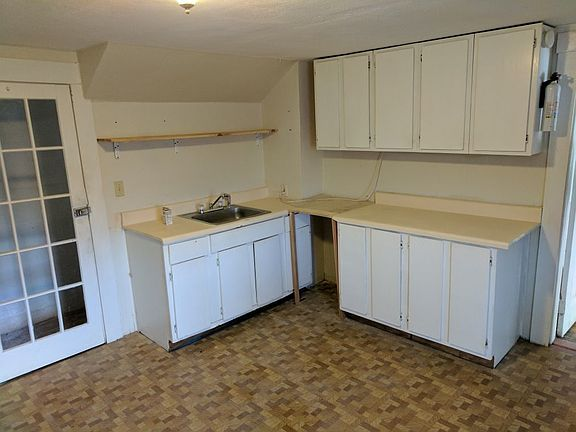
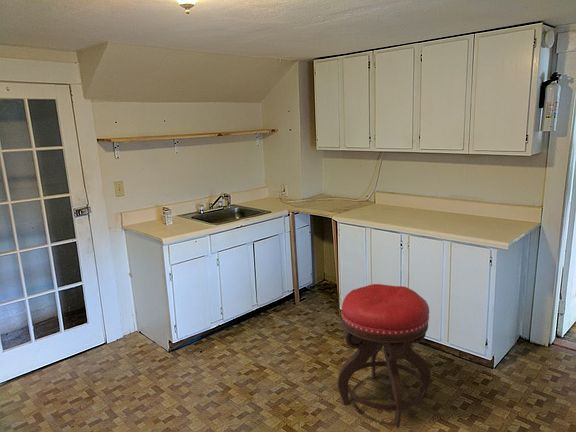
+ stool [337,283,432,429]
